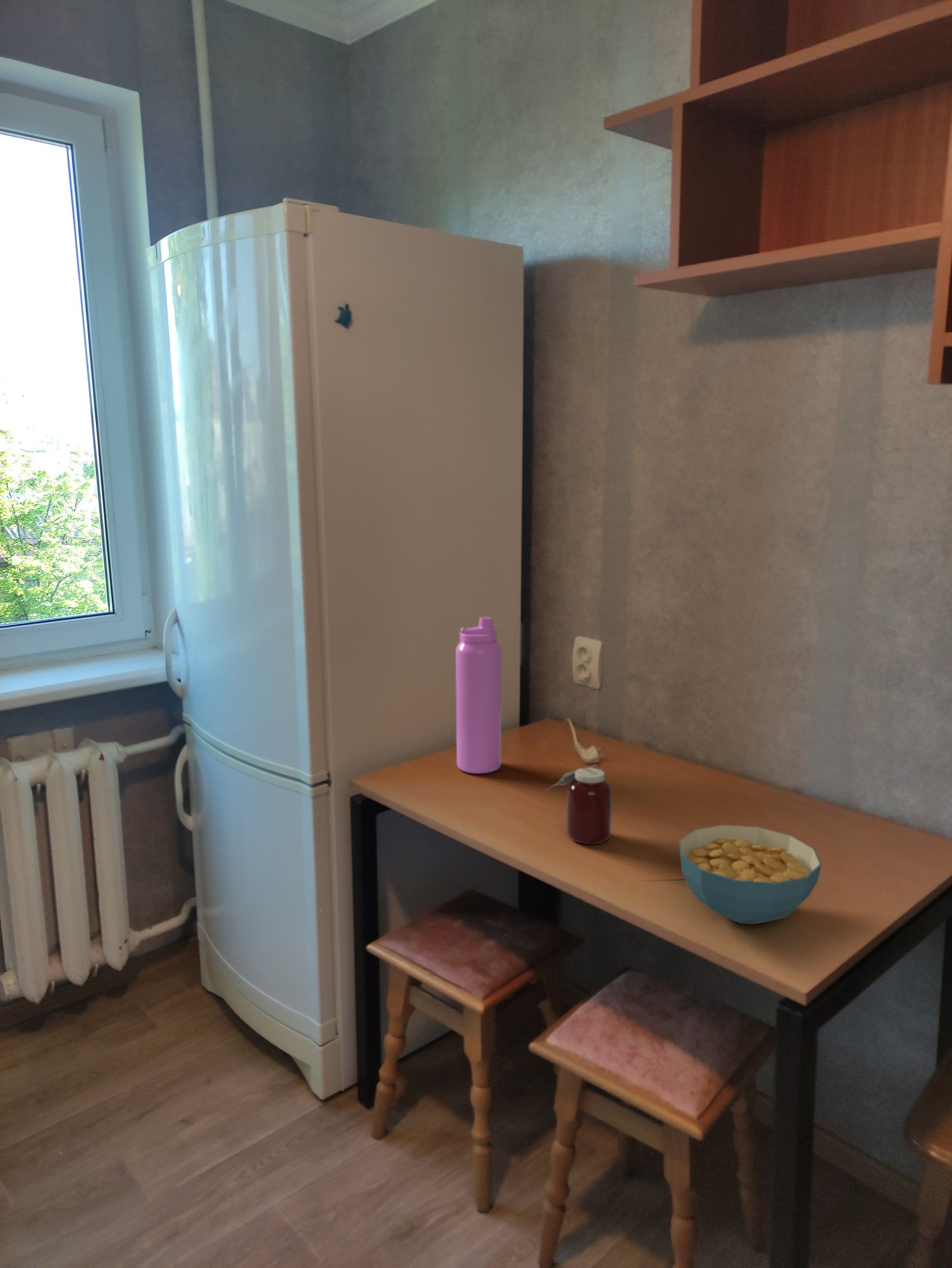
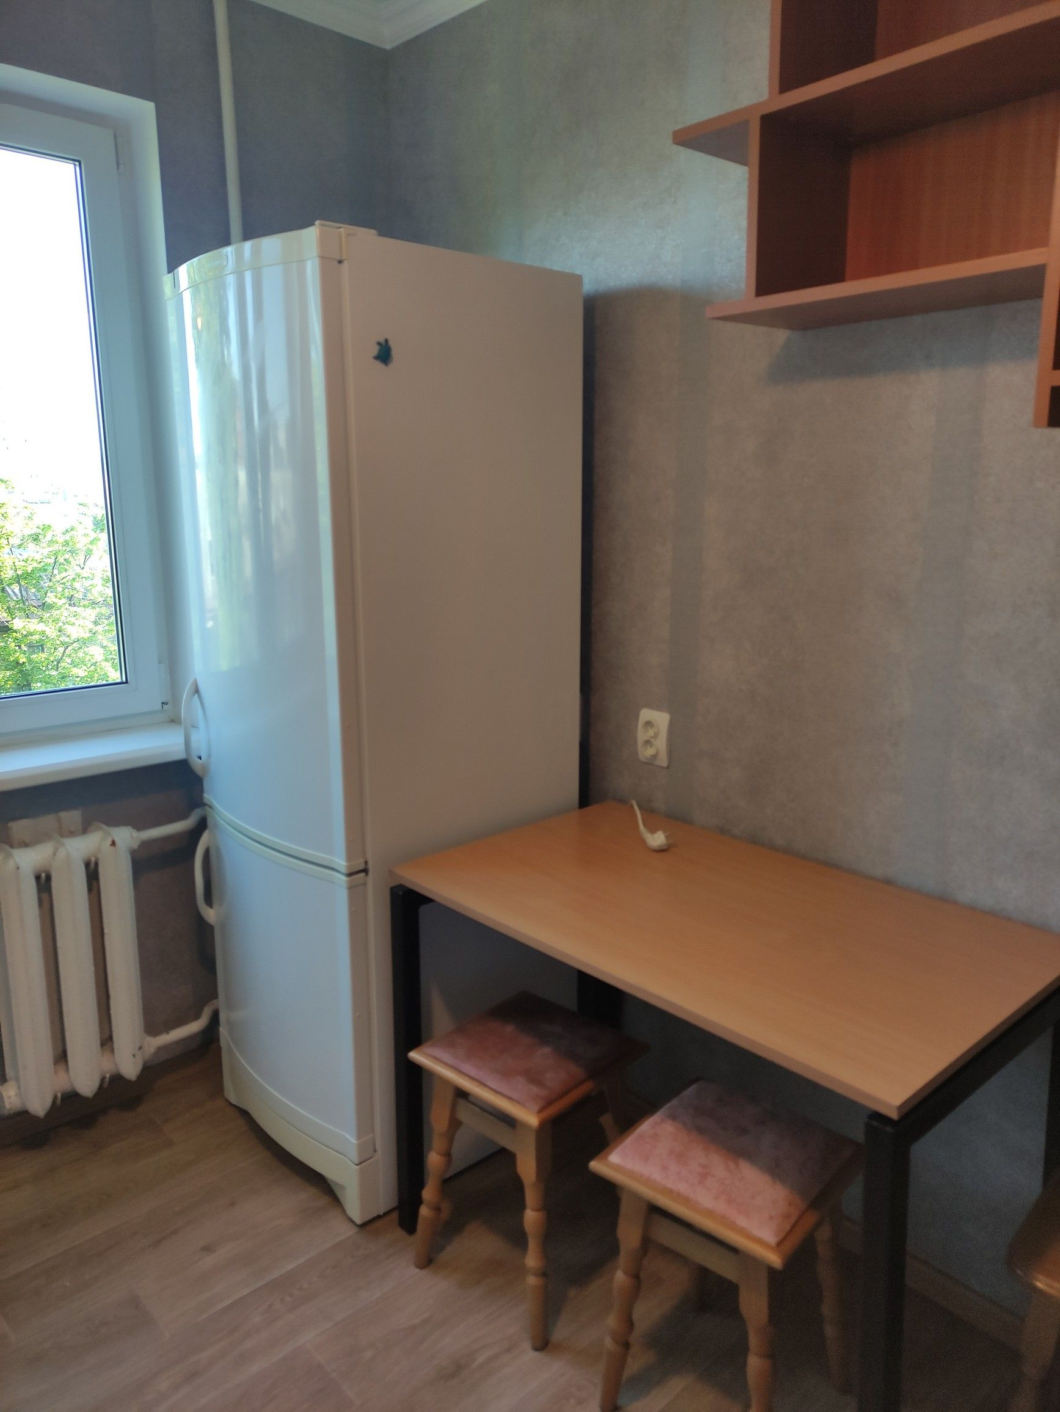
- water bottle [455,616,502,774]
- jar [547,763,613,845]
- cereal bowl [678,824,822,925]
